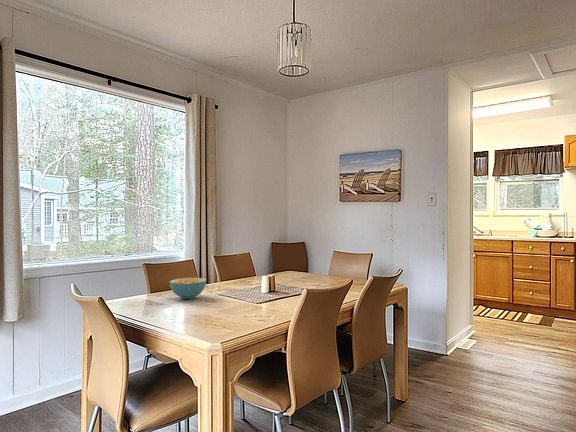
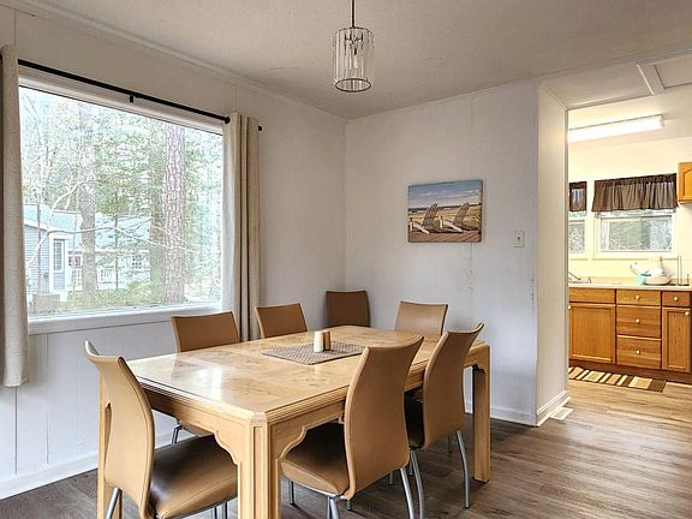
- cereal bowl [169,277,207,300]
